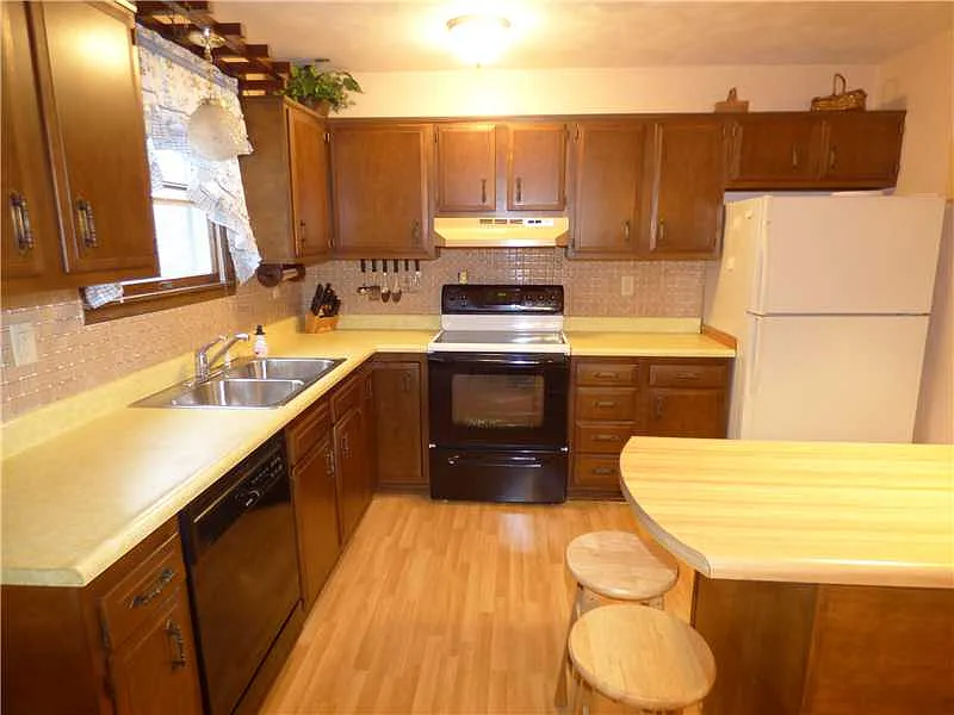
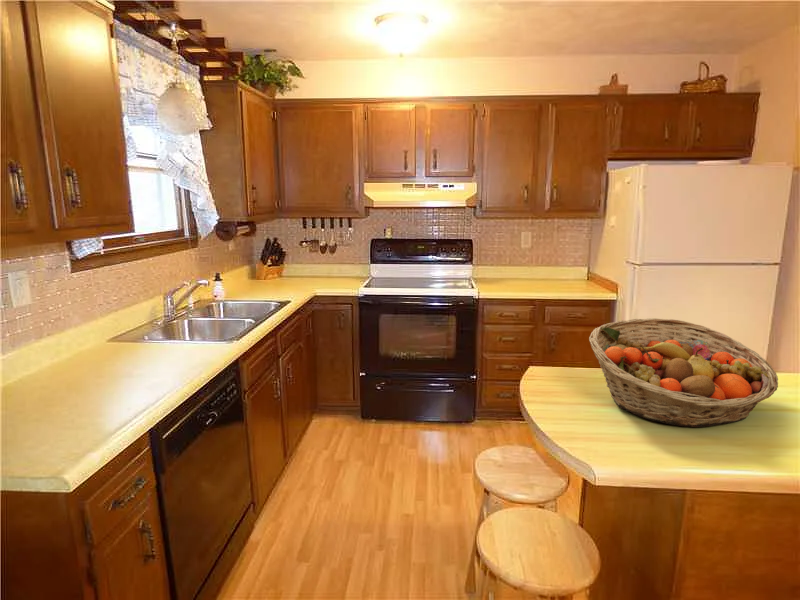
+ fruit basket [588,317,779,428]
